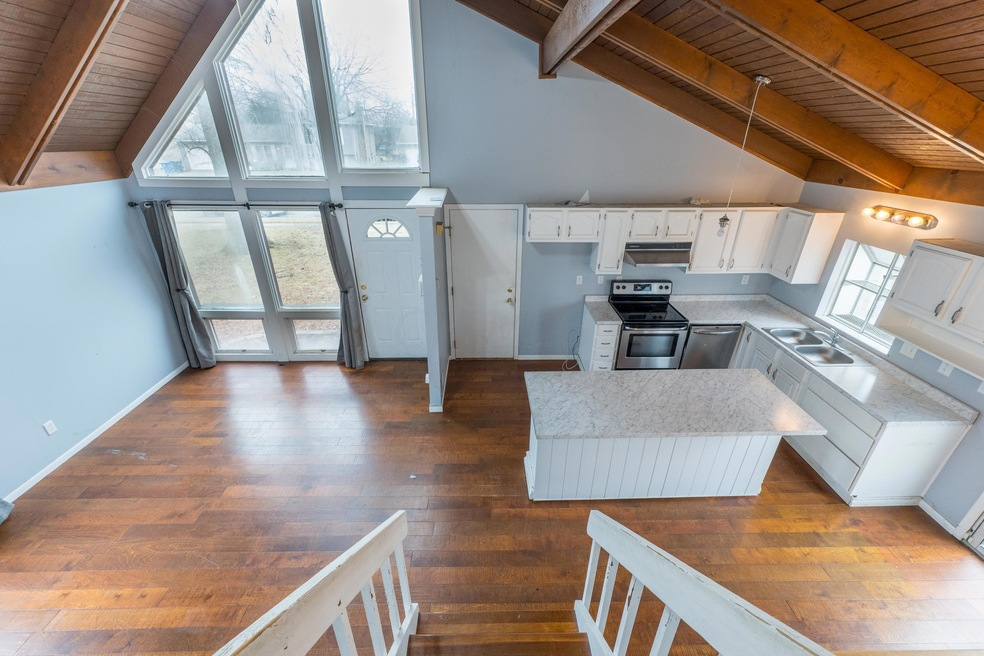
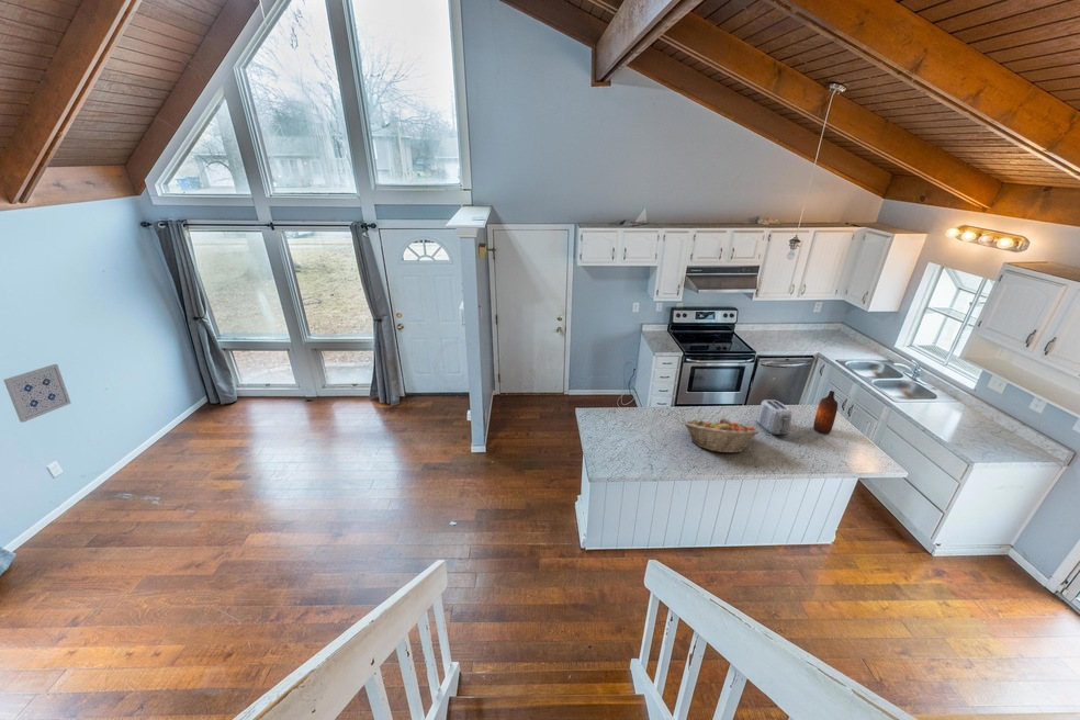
+ bottle [812,390,839,435]
+ fruit basket [683,417,761,454]
+ wall art [2,363,72,424]
+ toaster [755,398,794,436]
